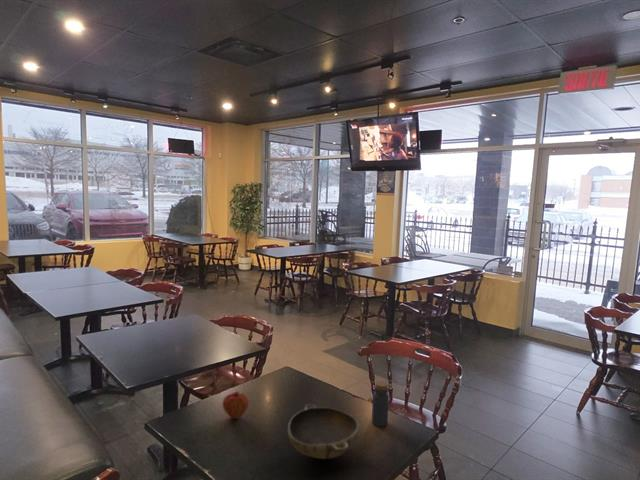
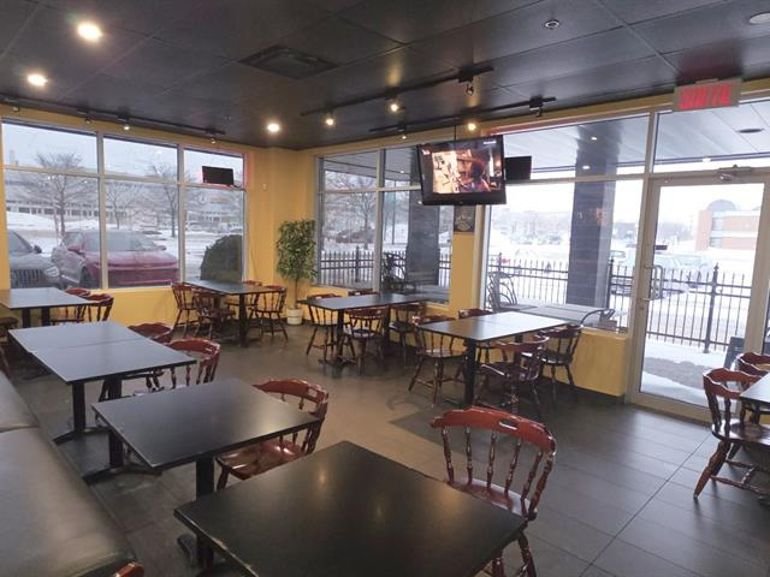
- bowl [287,403,360,460]
- bottle [371,380,390,427]
- fruit [221,390,250,420]
